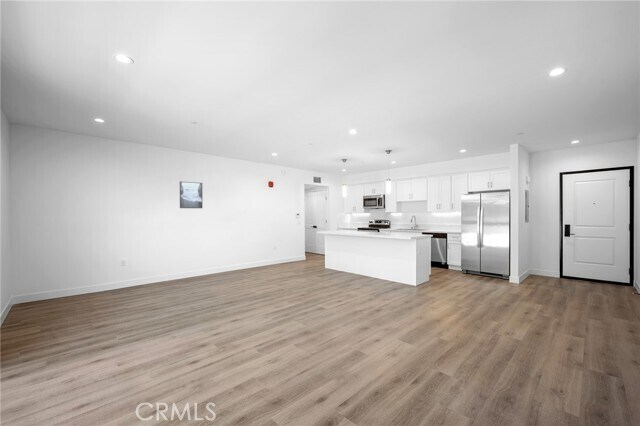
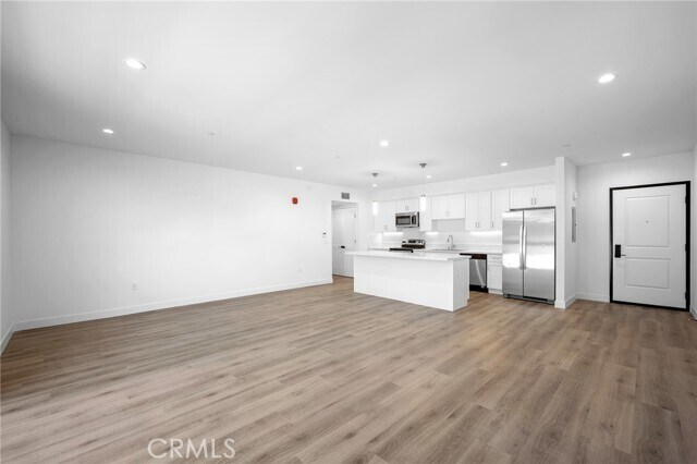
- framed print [179,180,203,209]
